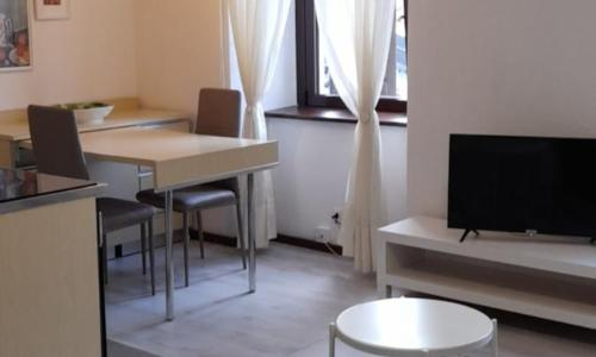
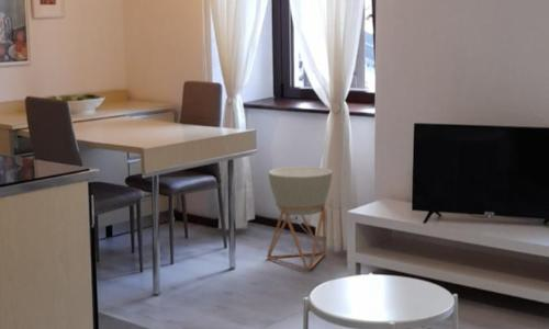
+ planter [266,166,334,271]
